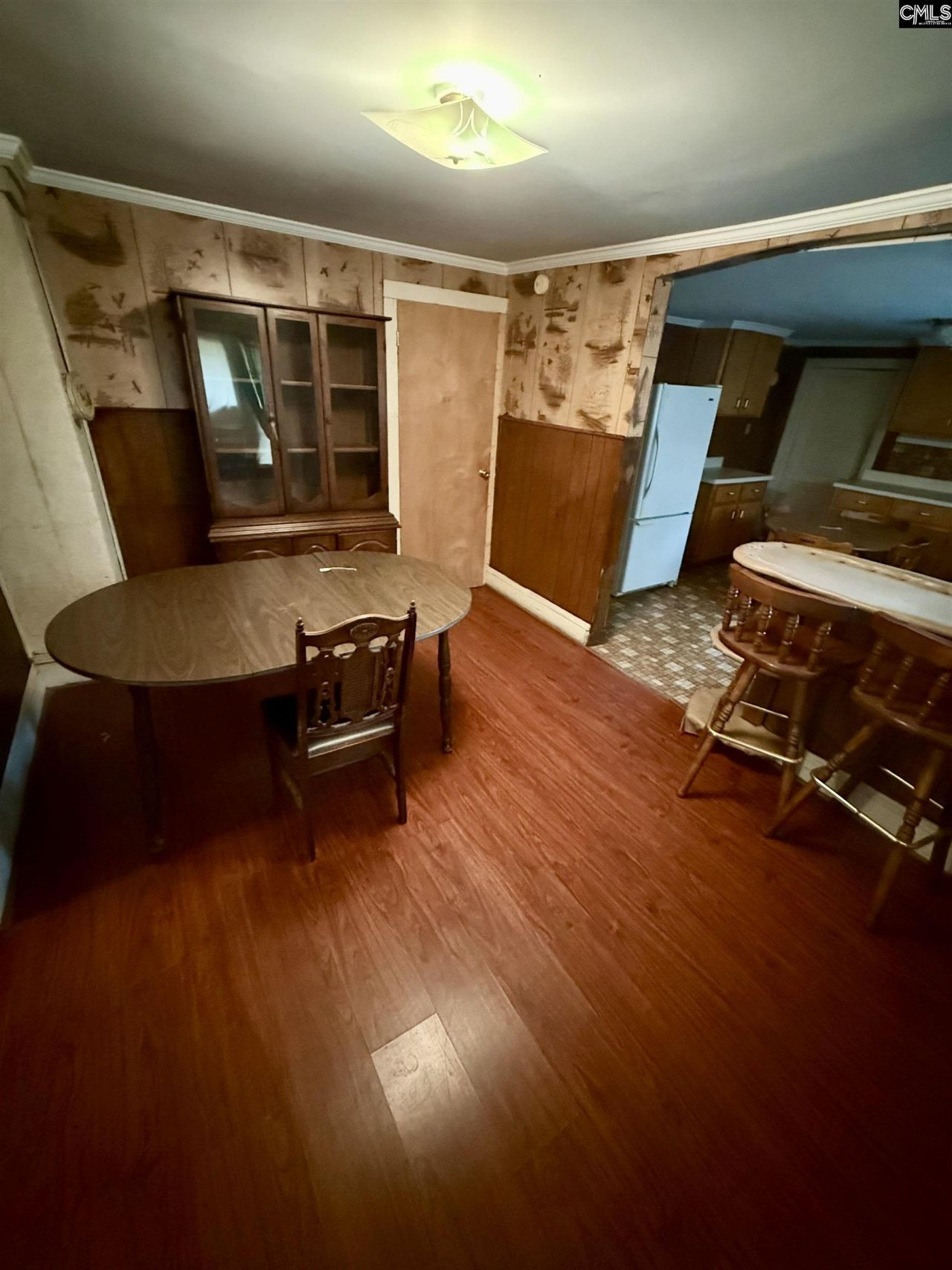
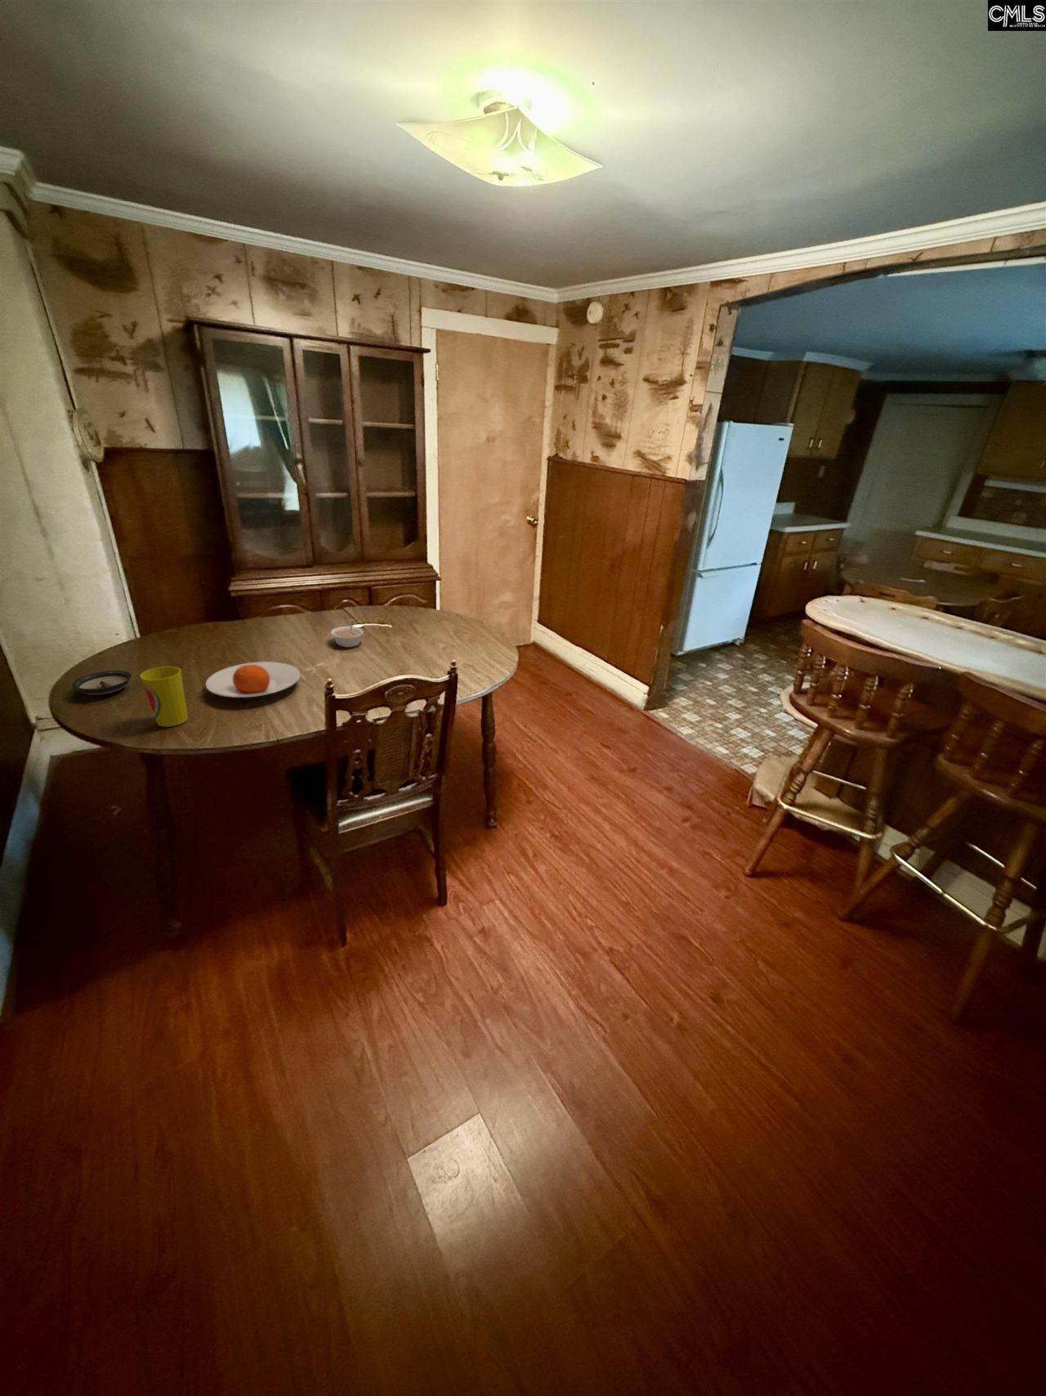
+ cup [138,666,189,728]
+ saucer [71,669,132,696]
+ plate [205,661,301,698]
+ legume [330,621,365,647]
